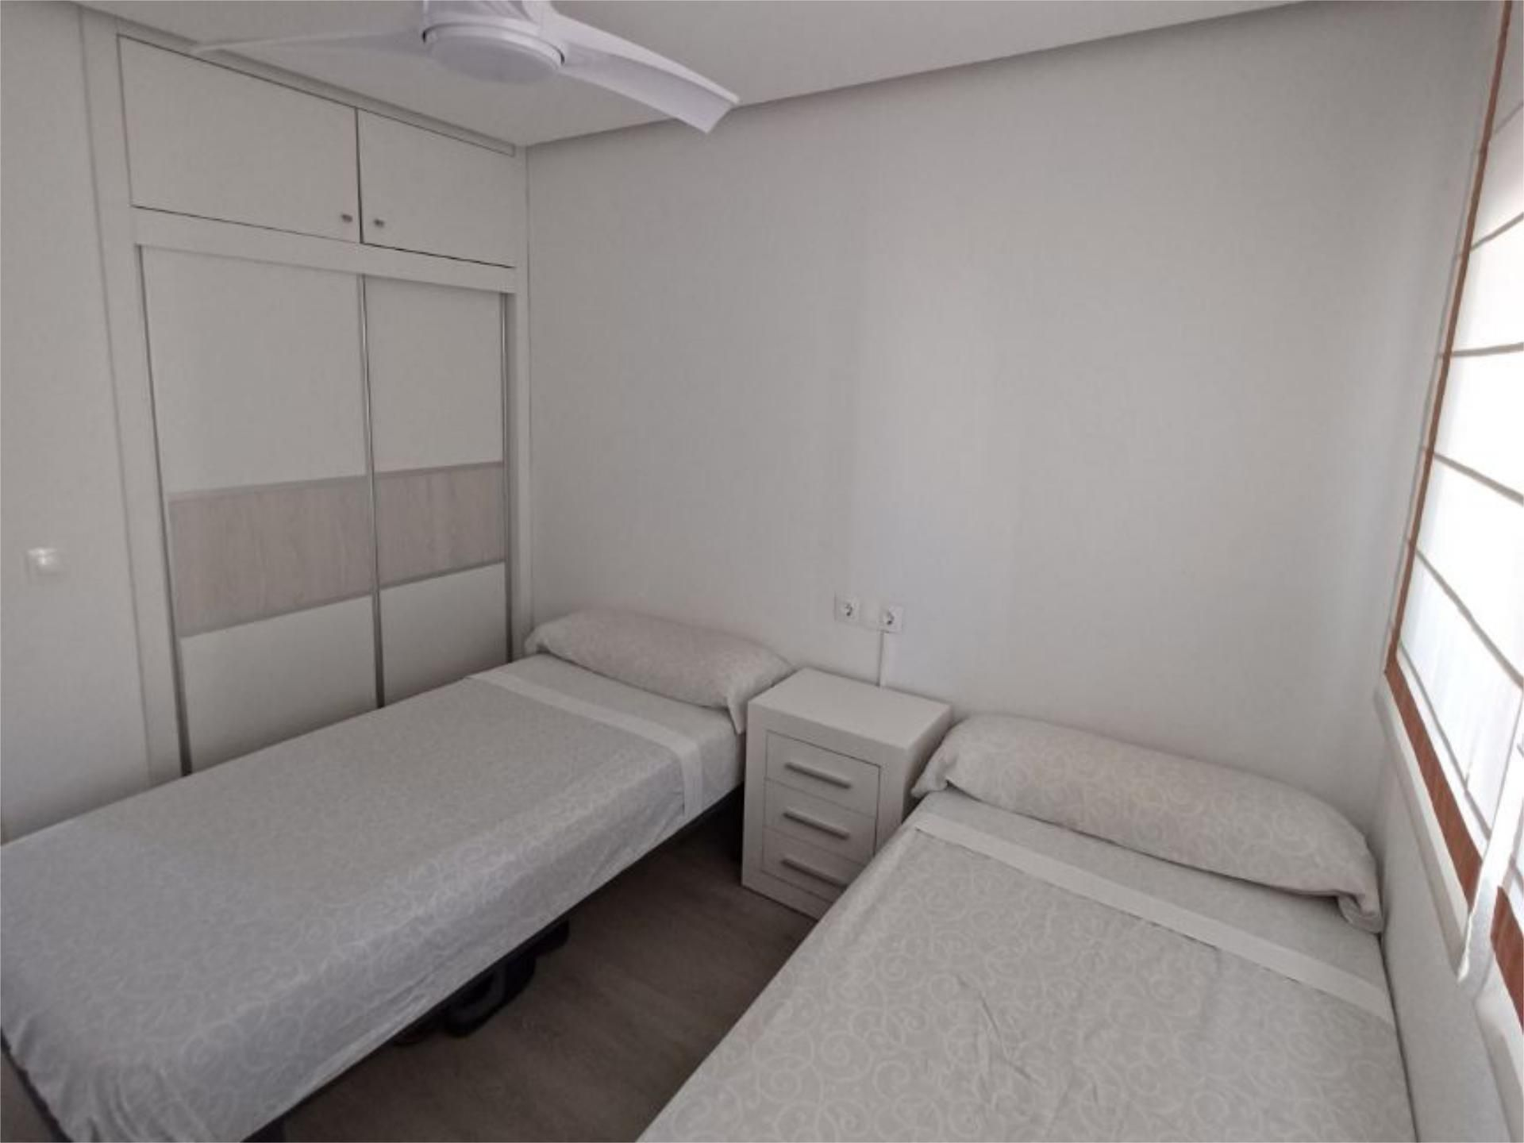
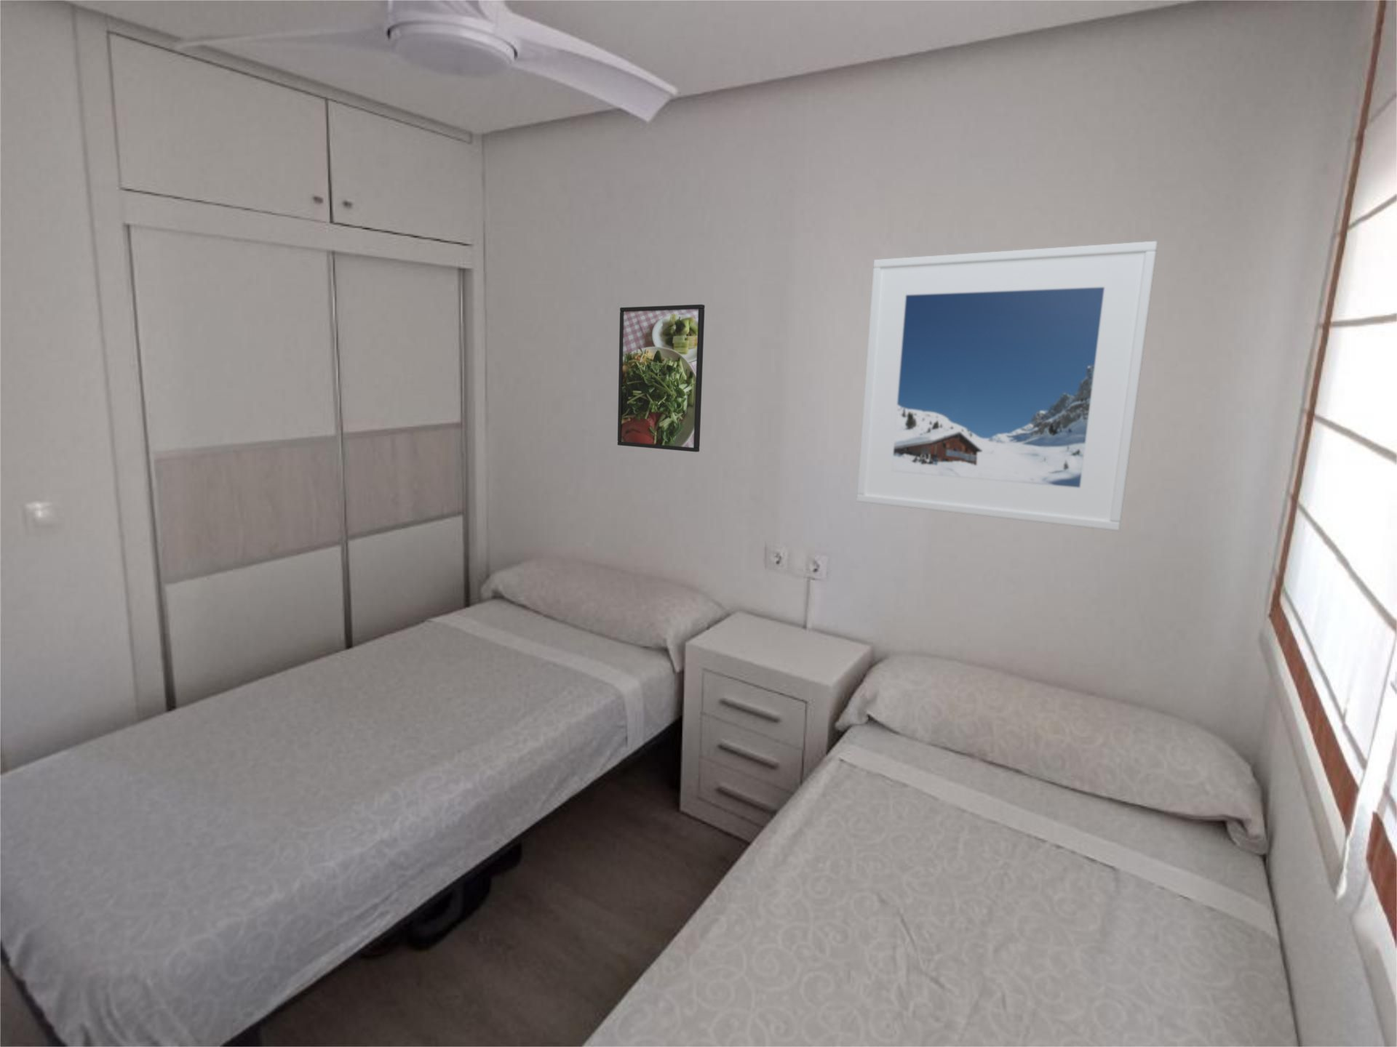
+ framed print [856,240,1158,531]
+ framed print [617,304,706,453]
